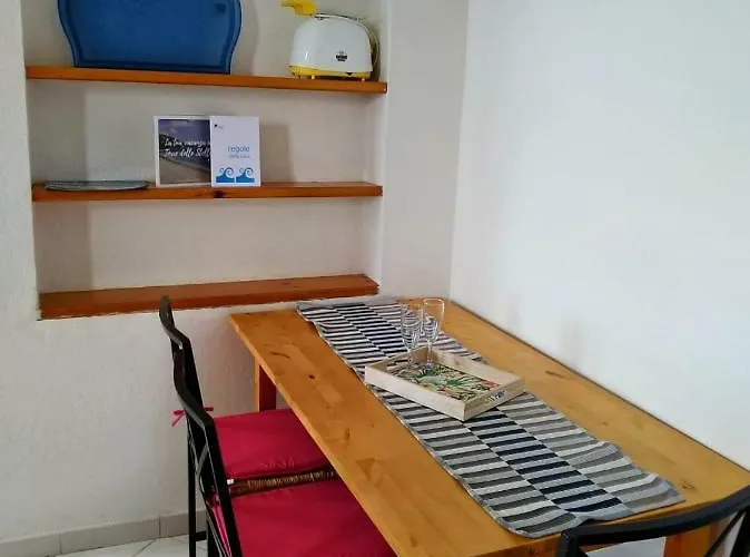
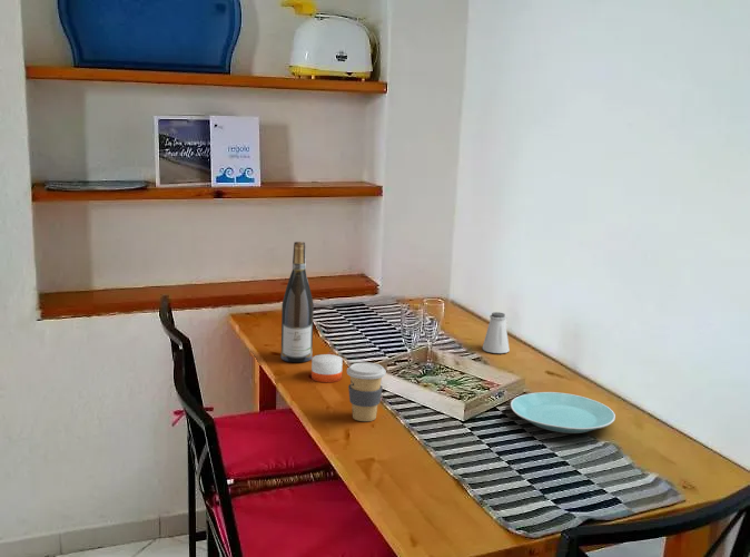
+ coffee cup [346,361,387,422]
+ candle [310,353,344,383]
+ plate [510,391,616,434]
+ saltshaker [482,311,511,354]
+ wine bottle [280,241,315,363]
